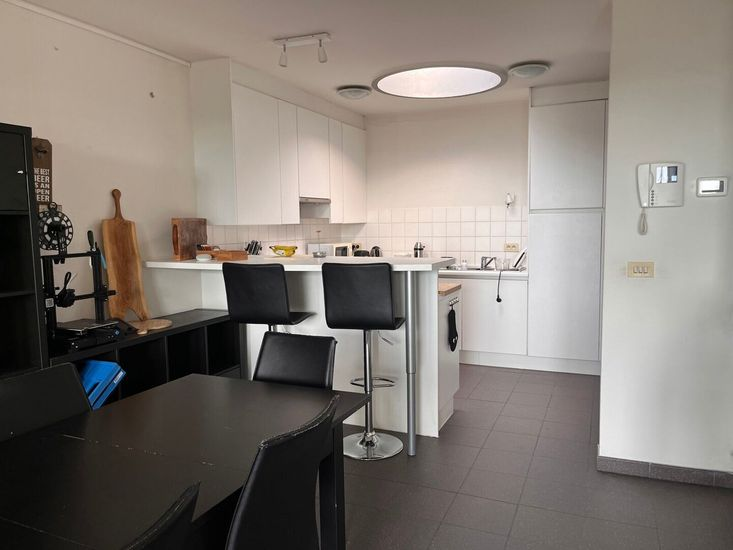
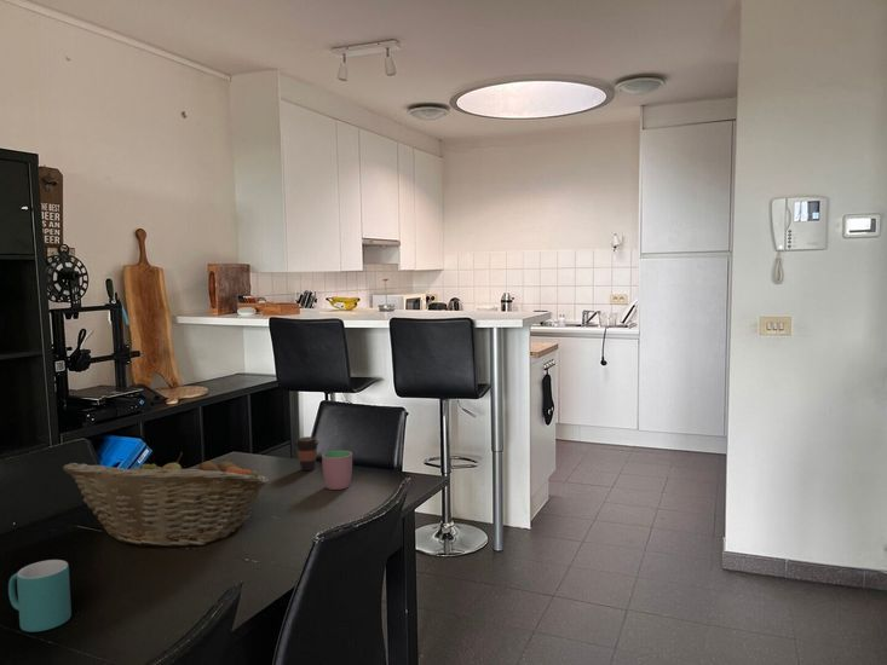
+ coffee cup [294,435,321,472]
+ fruit basket [62,451,270,548]
+ cup [321,450,353,491]
+ mug [7,559,73,634]
